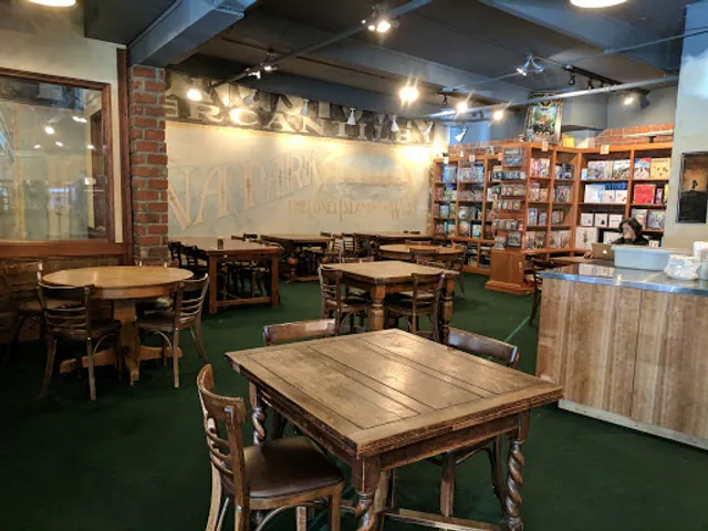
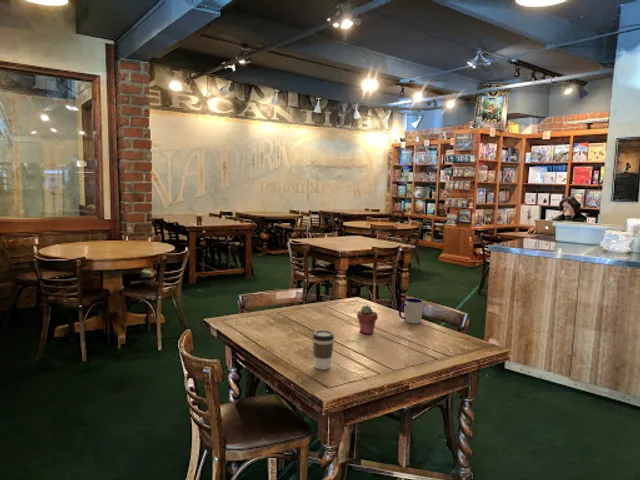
+ potted succulent [356,304,379,335]
+ mug [398,298,423,324]
+ coffee cup [312,329,335,371]
